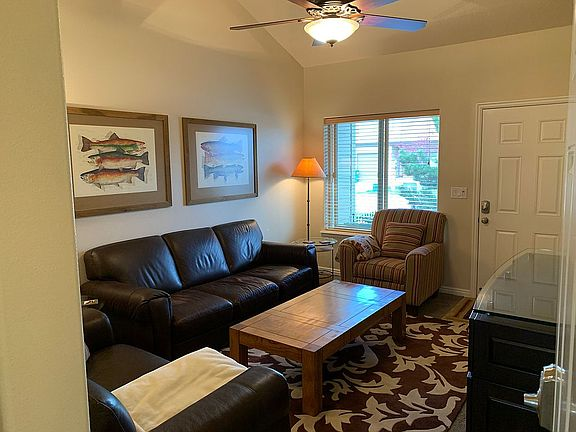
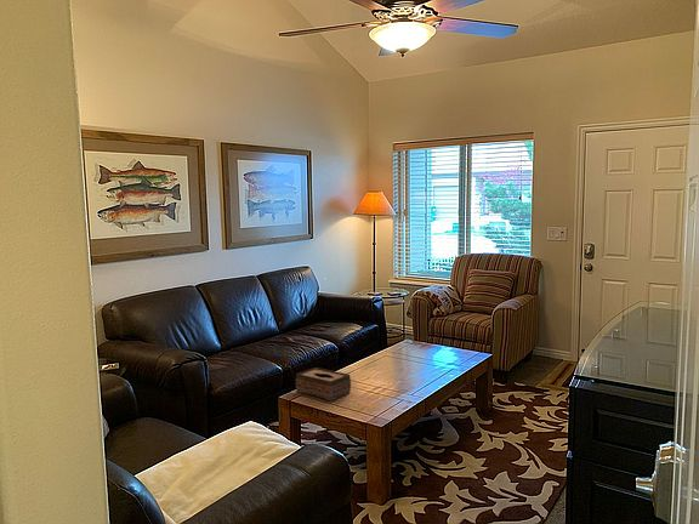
+ tissue box [295,366,352,401]
